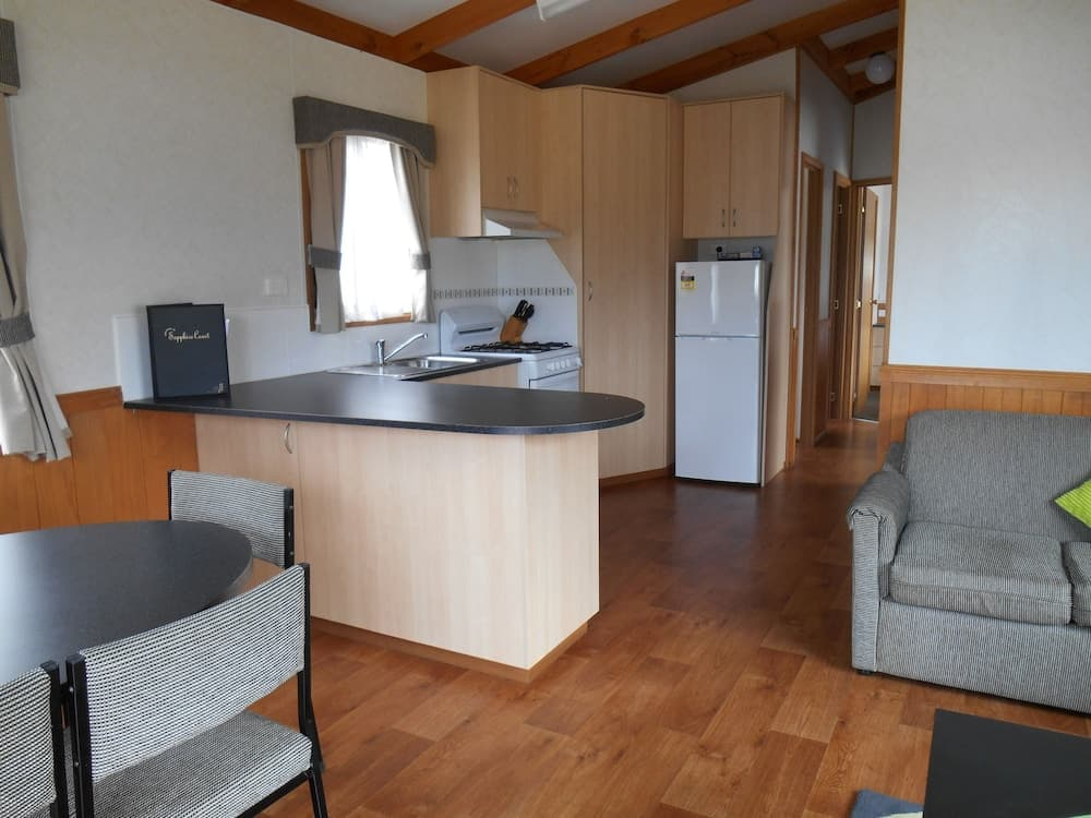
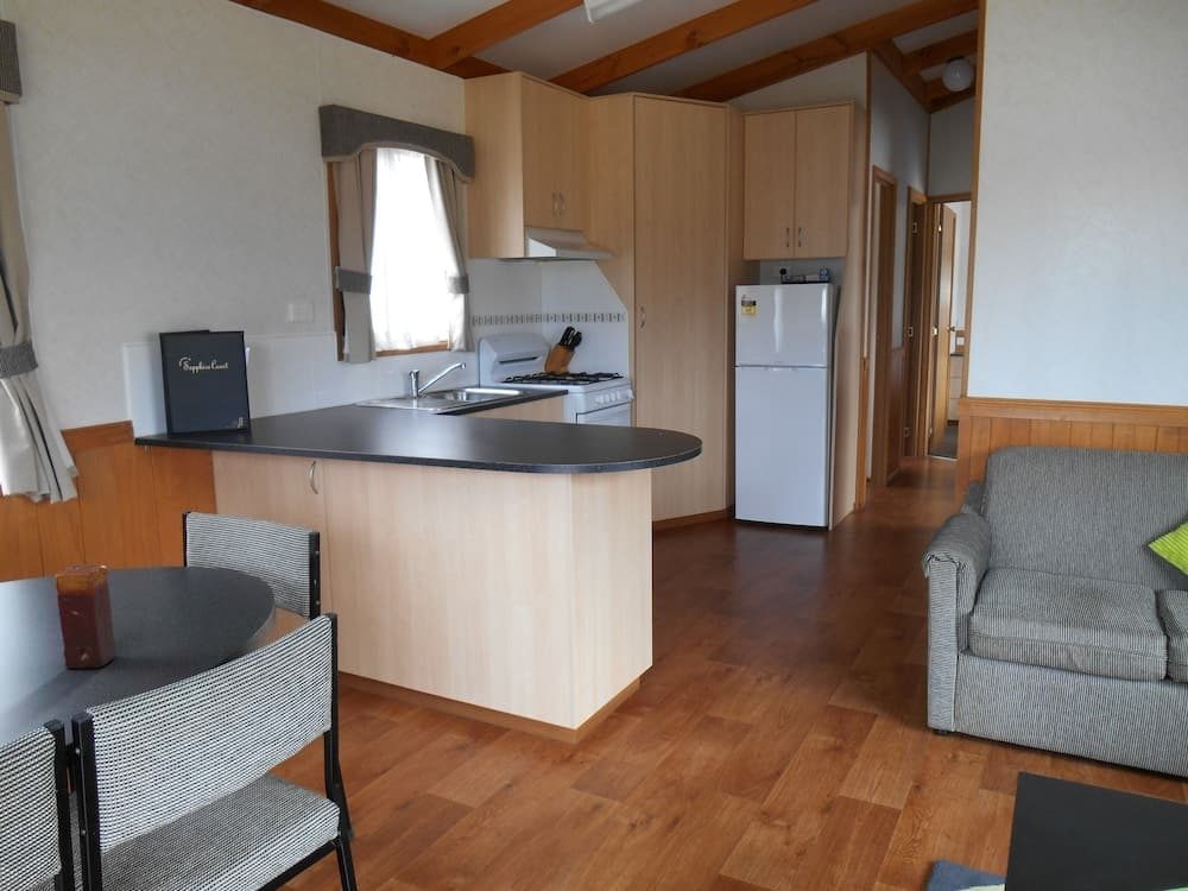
+ candle [53,563,118,670]
